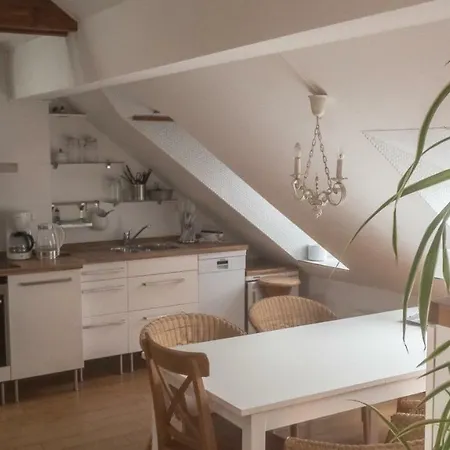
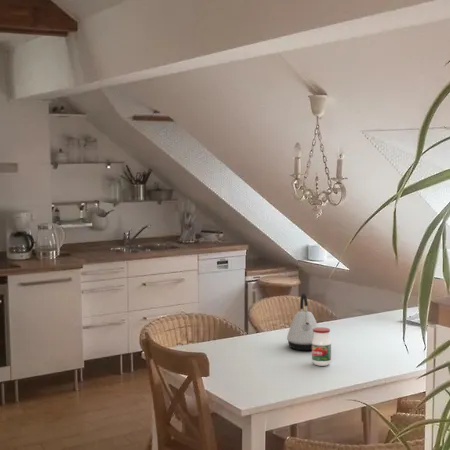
+ kettle [286,293,319,351]
+ jar [311,326,332,367]
